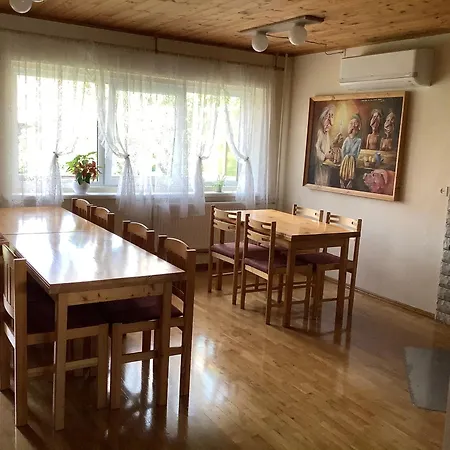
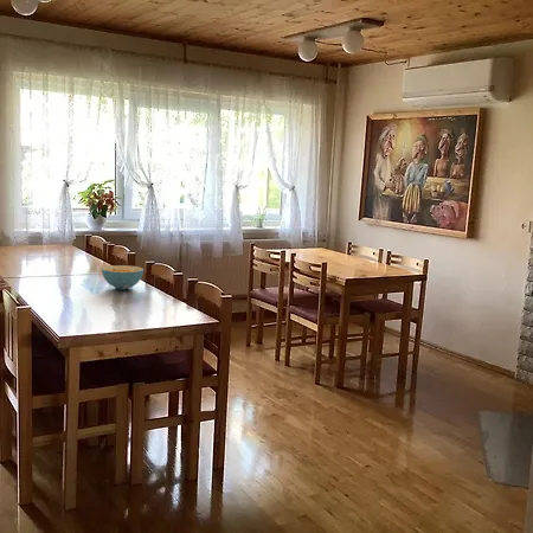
+ cereal bowl [101,264,145,290]
